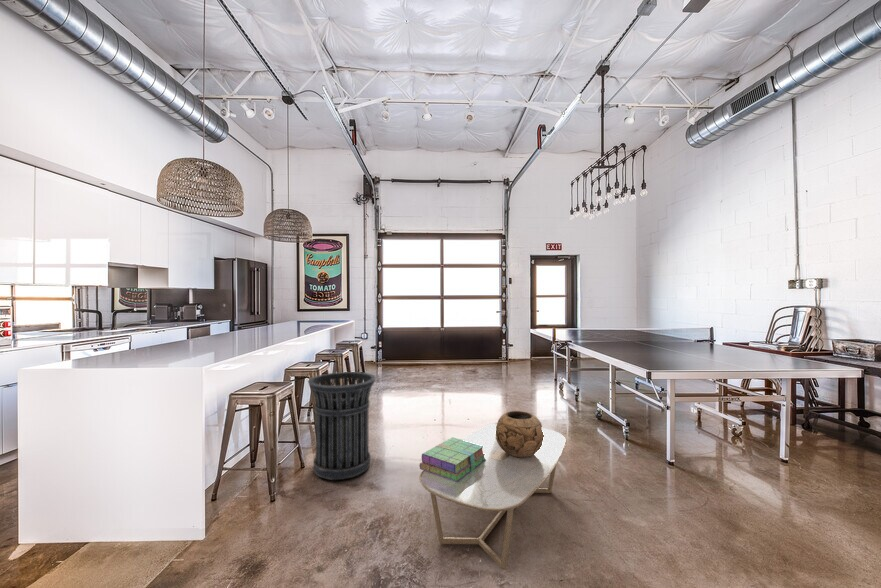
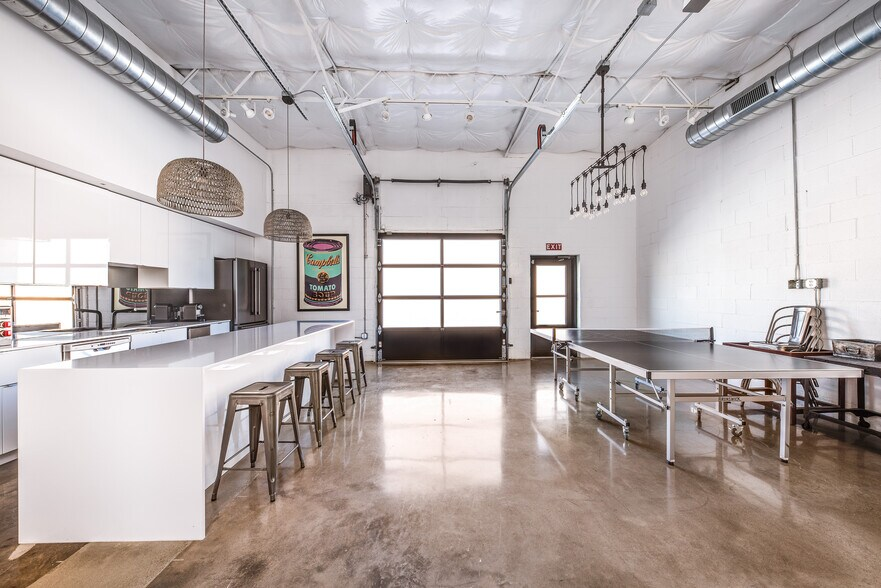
- stack of books [419,437,486,482]
- coffee table [419,422,568,571]
- decorative bowl [495,410,544,458]
- trash can [307,371,377,481]
